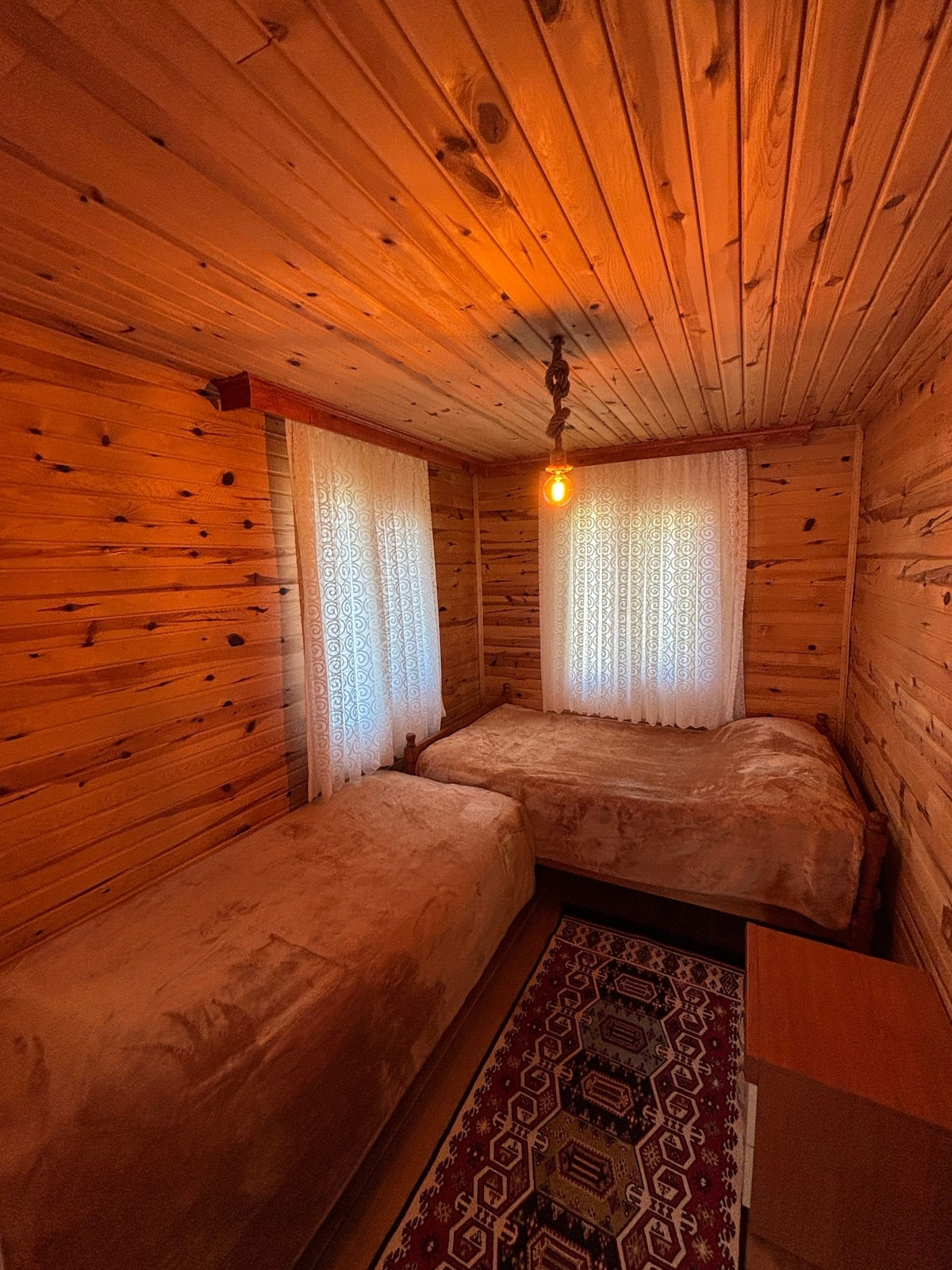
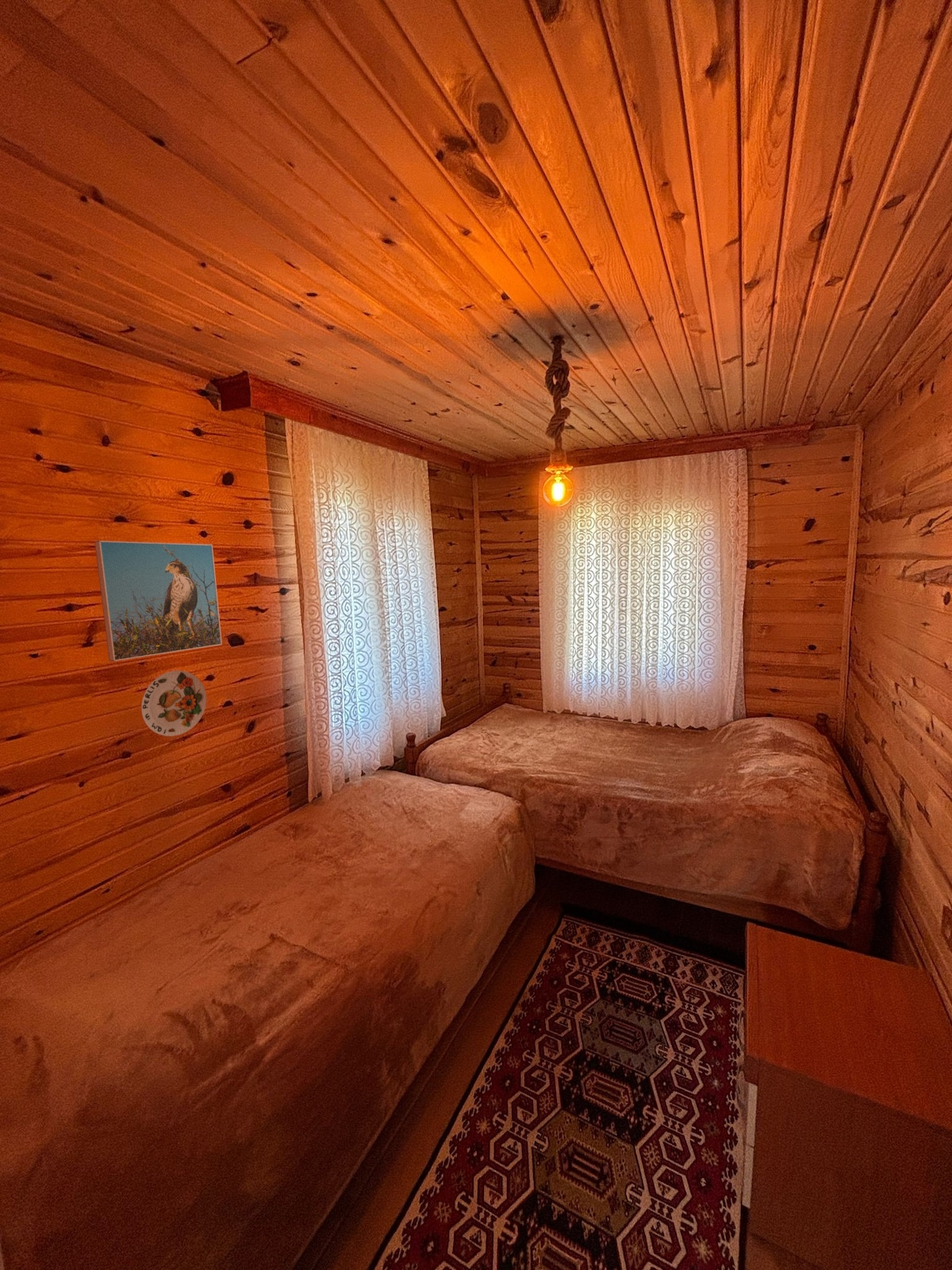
+ decorative plate [140,670,207,737]
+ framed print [94,540,223,662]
